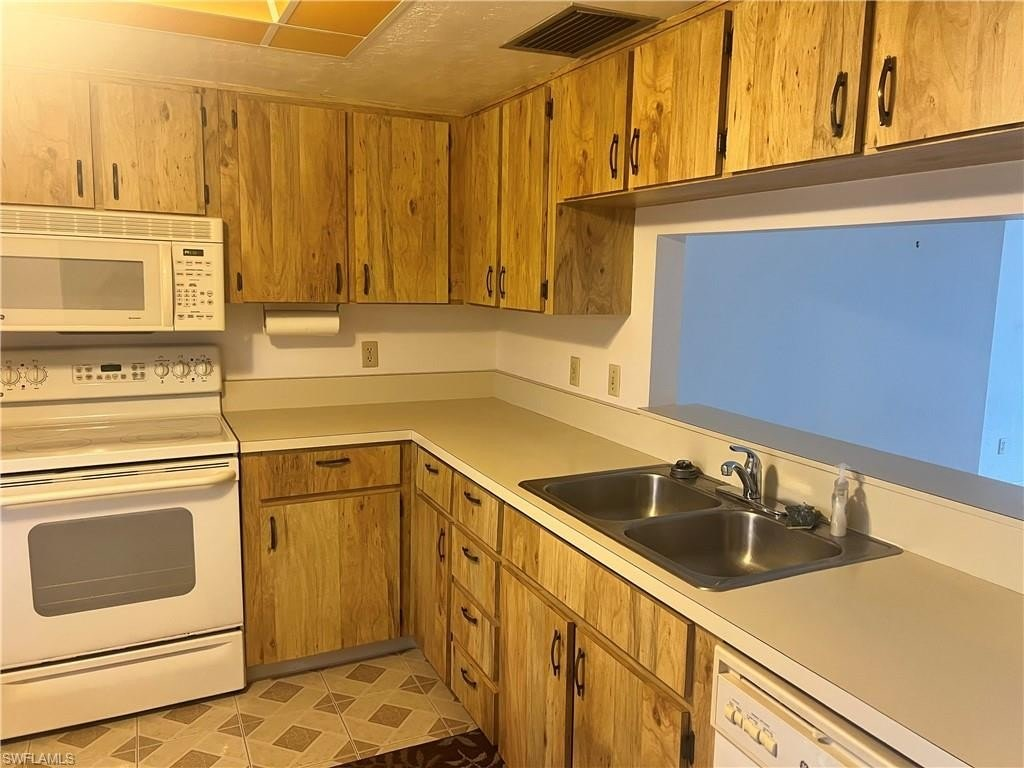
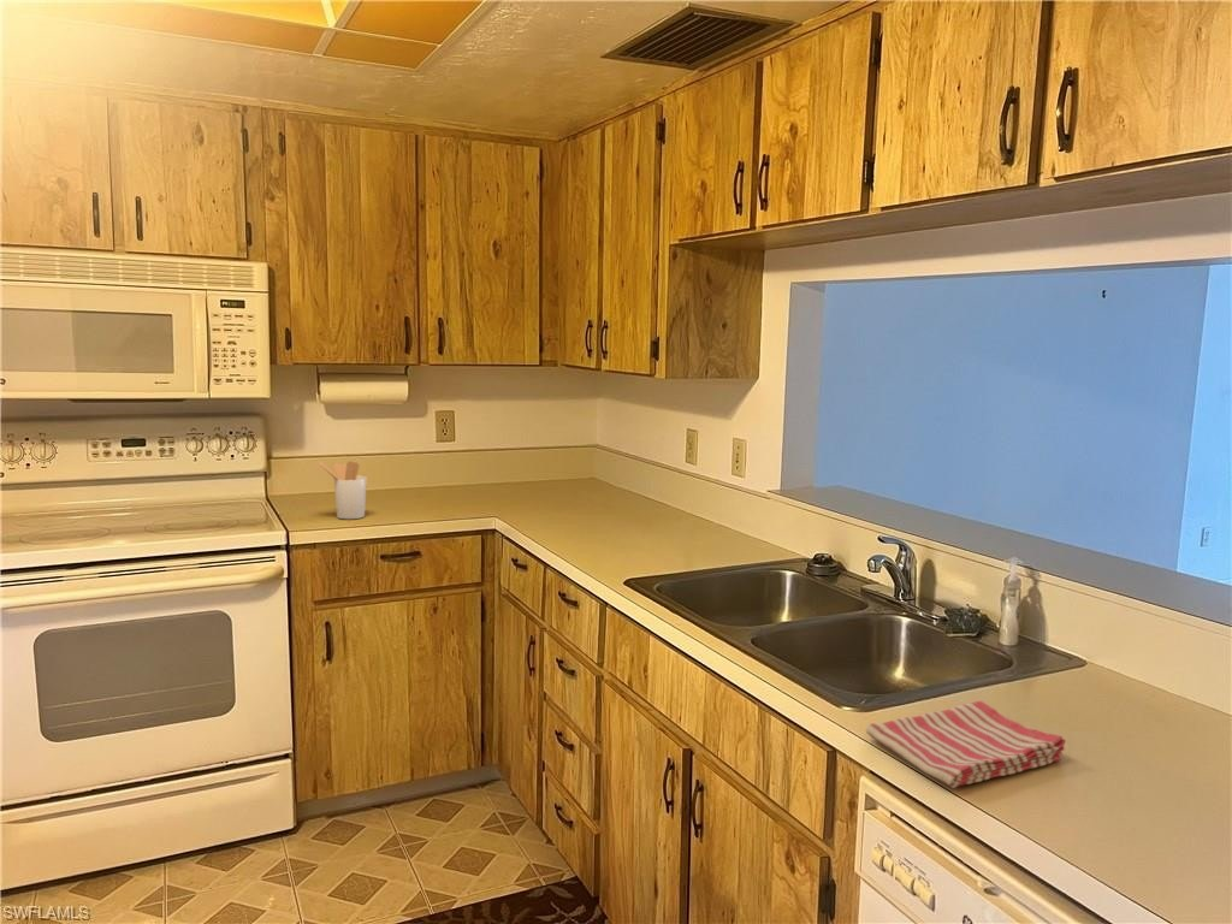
+ dish towel [865,700,1067,789]
+ utensil holder [318,460,368,520]
